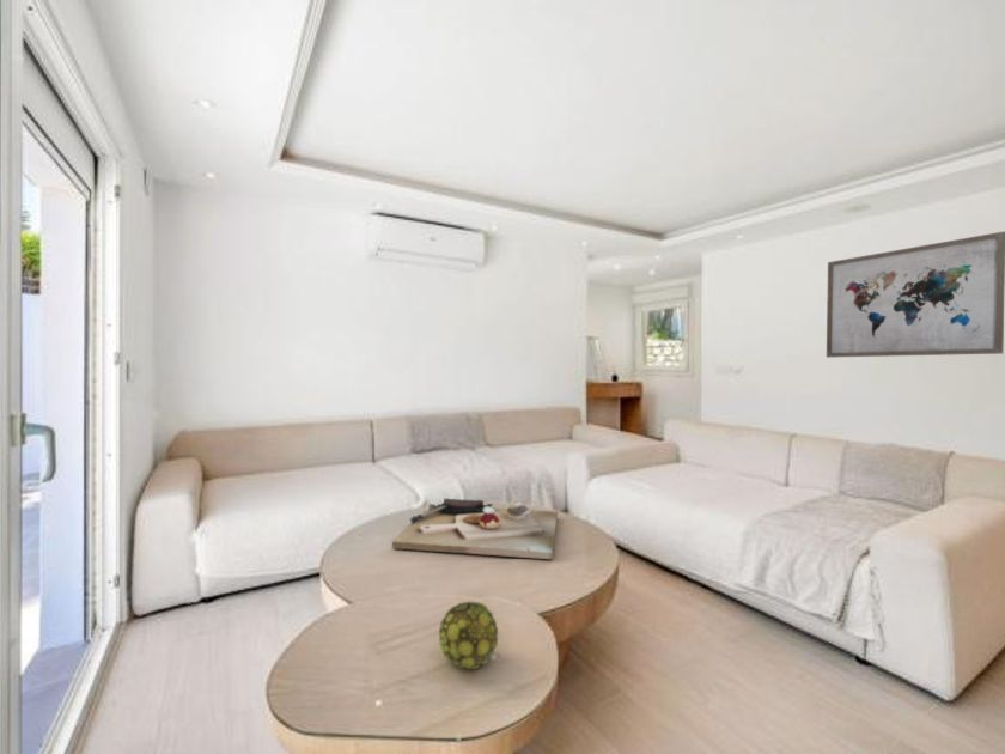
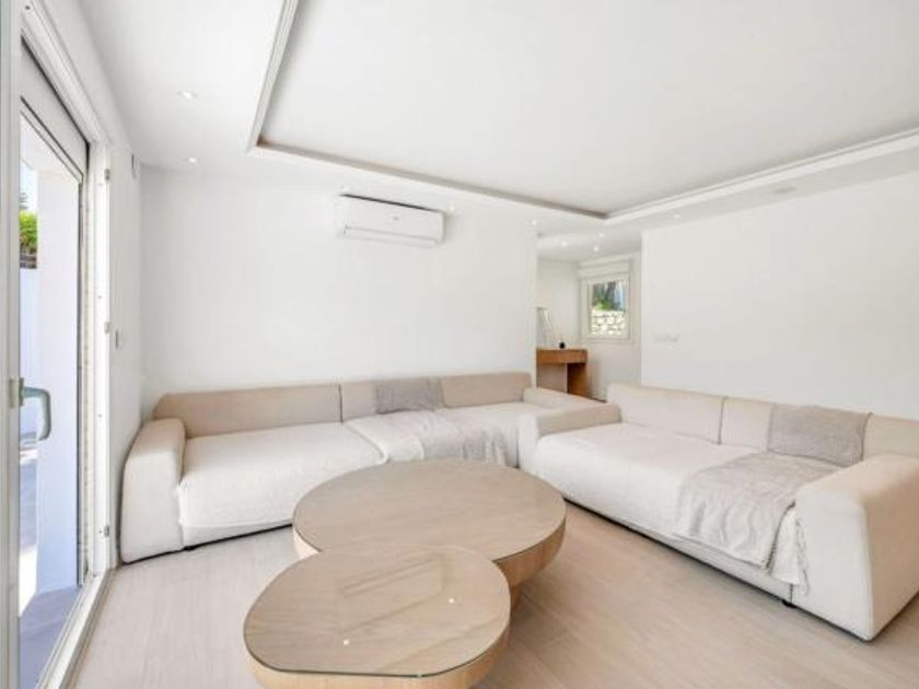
- decorative tray [391,497,559,560]
- decorative ball [438,601,499,670]
- wall art [826,230,1005,359]
